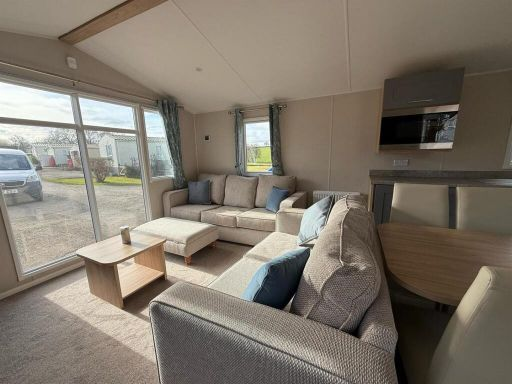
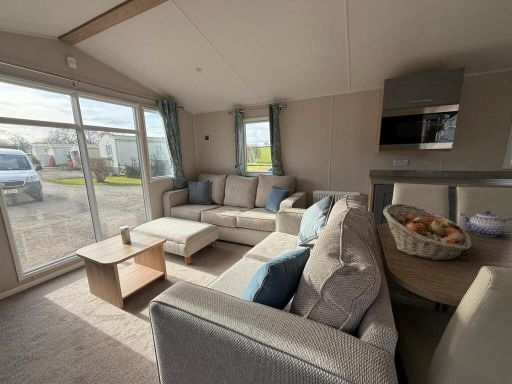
+ teapot [459,210,512,238]
+ fruit basket [382,203,472,261]
